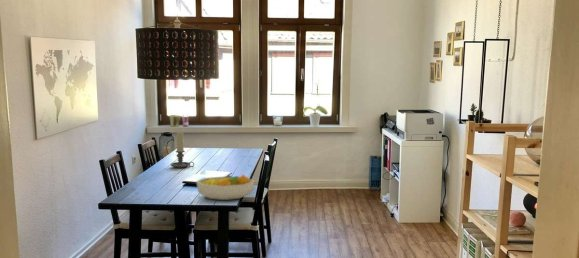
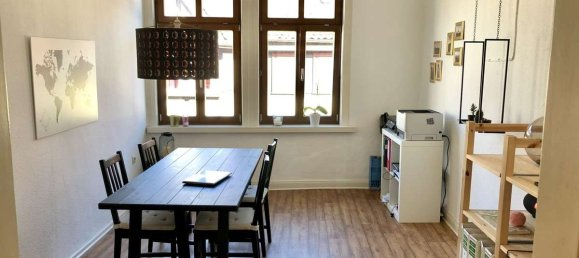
- fruit bowl [195,173,255,201]
- candle holder [169,131,195,169]
